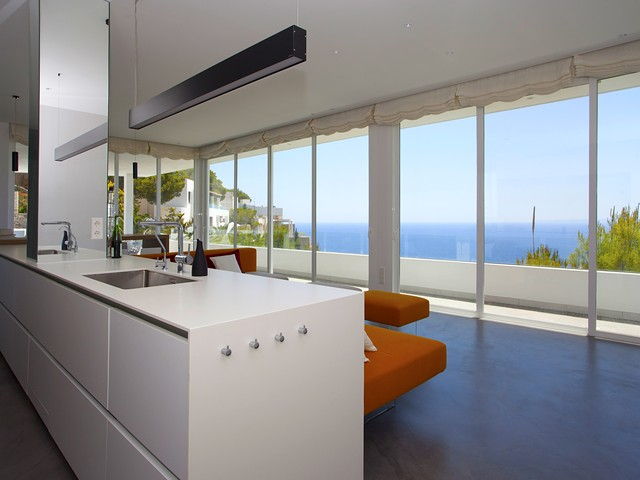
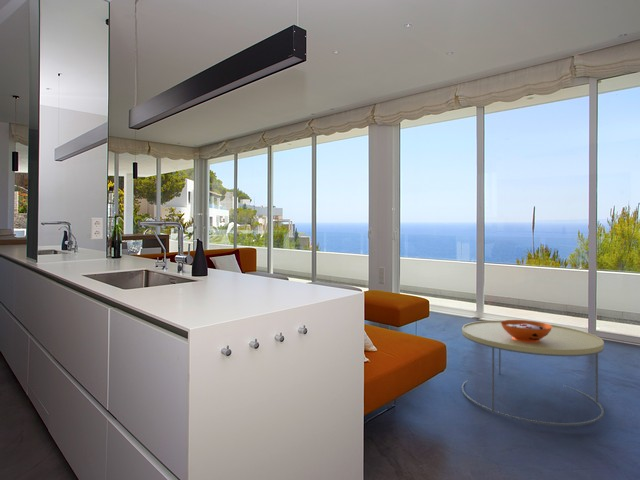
+ coffee table [461,320,605,427]
+ decorative bowl [501,319,552,343]
